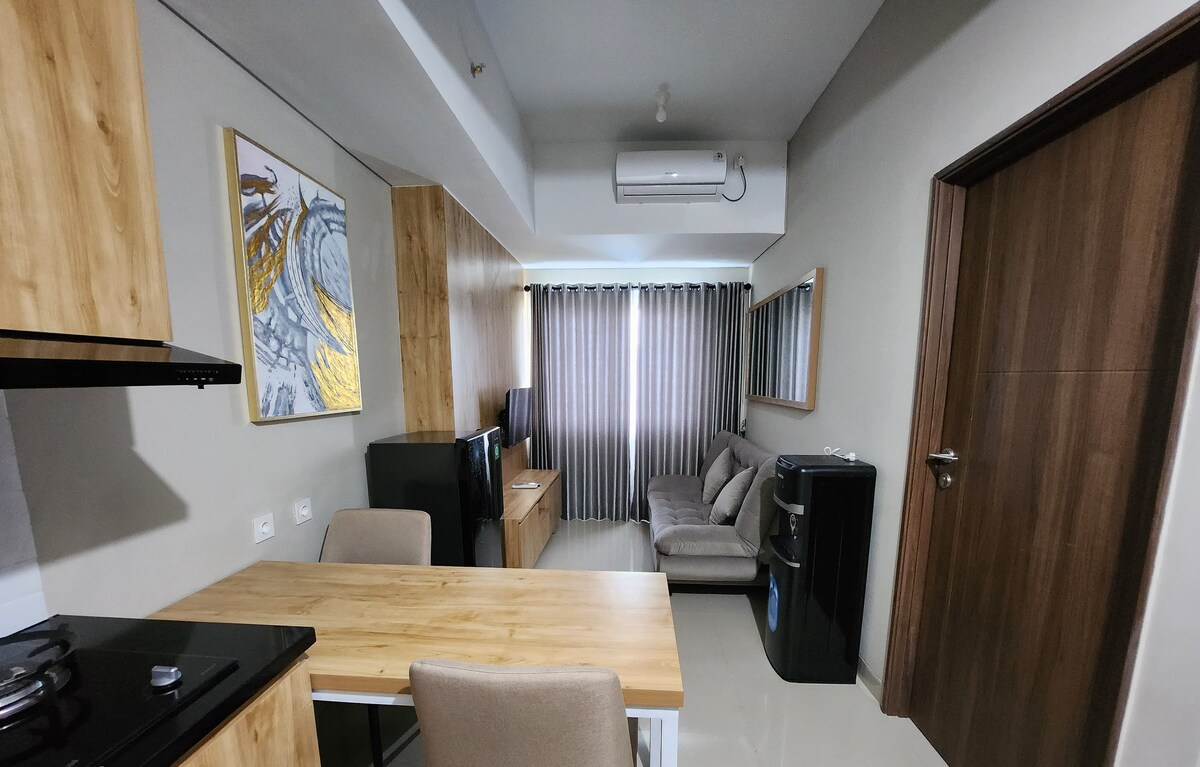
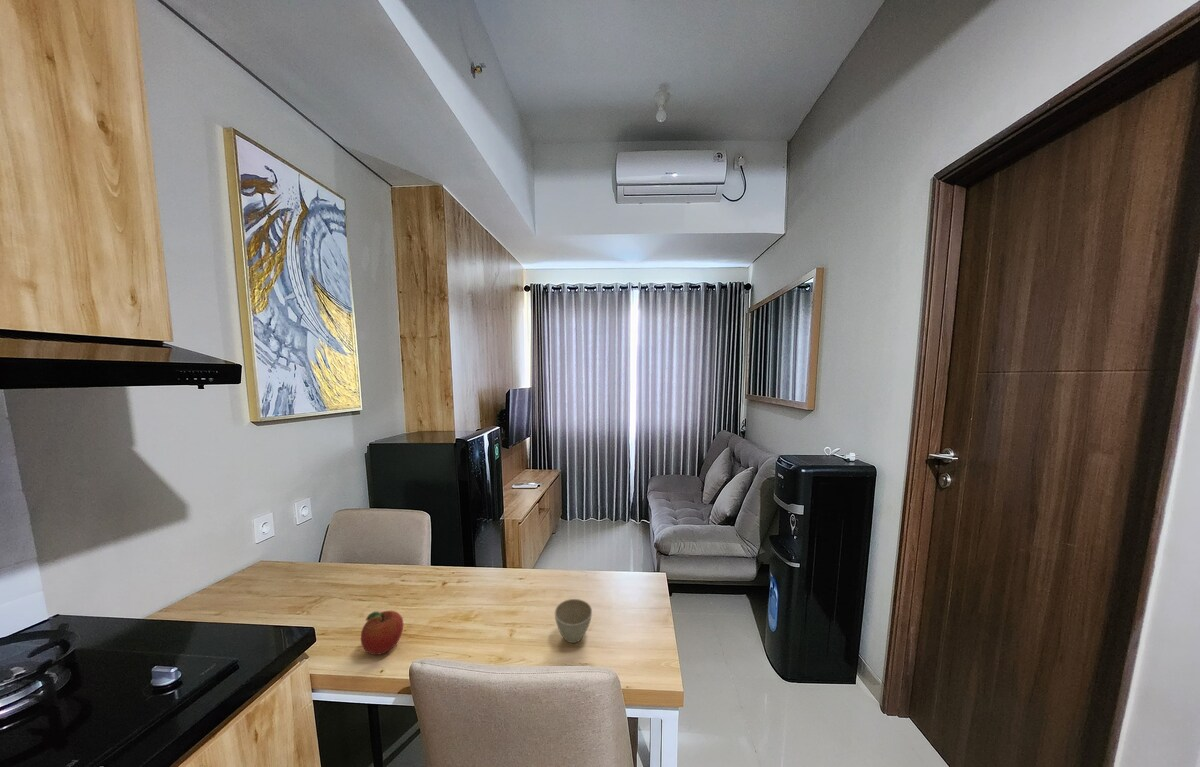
+ flower pot [554,598,593,644]
+ fruit [360,610,404,656]
